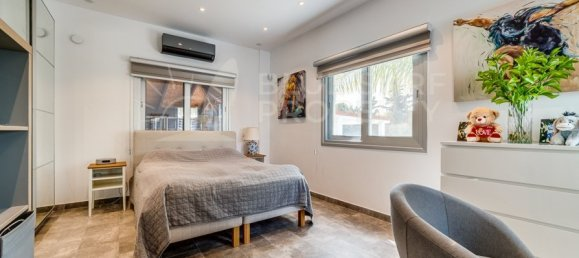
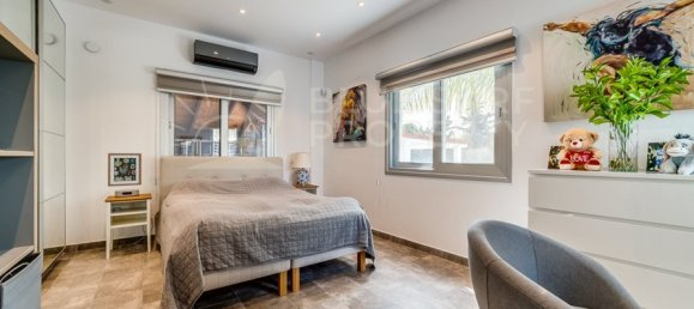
+ wall art [107,152,143,188]
